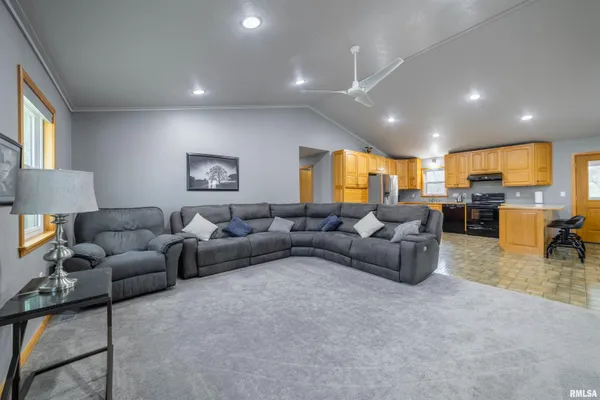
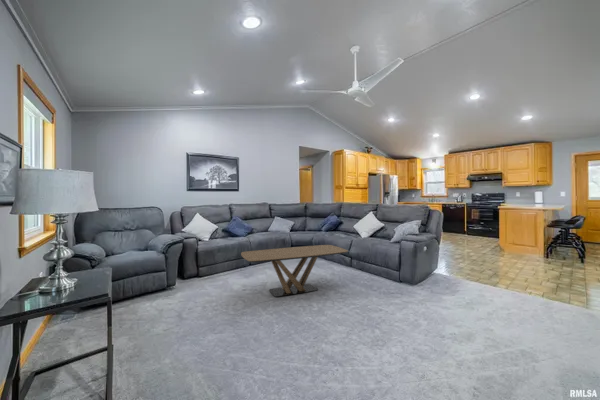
+ coffee table [240,244,349,298]
